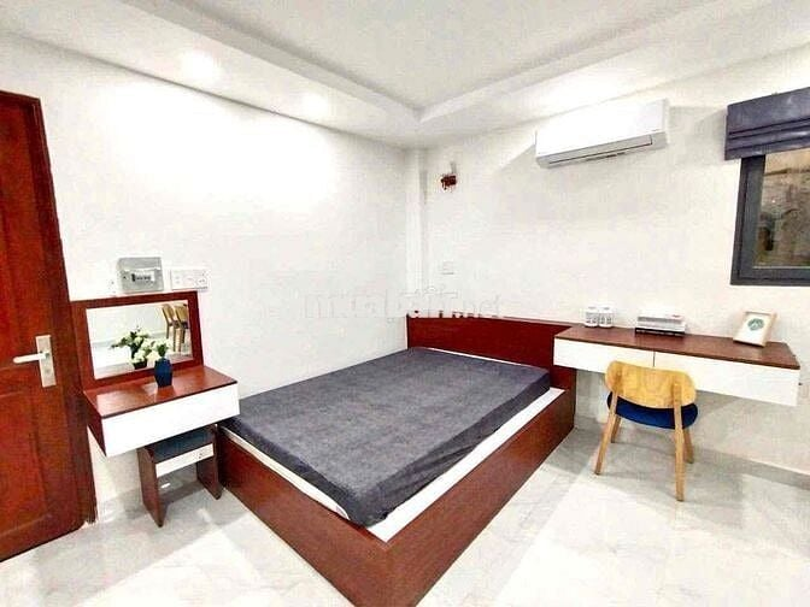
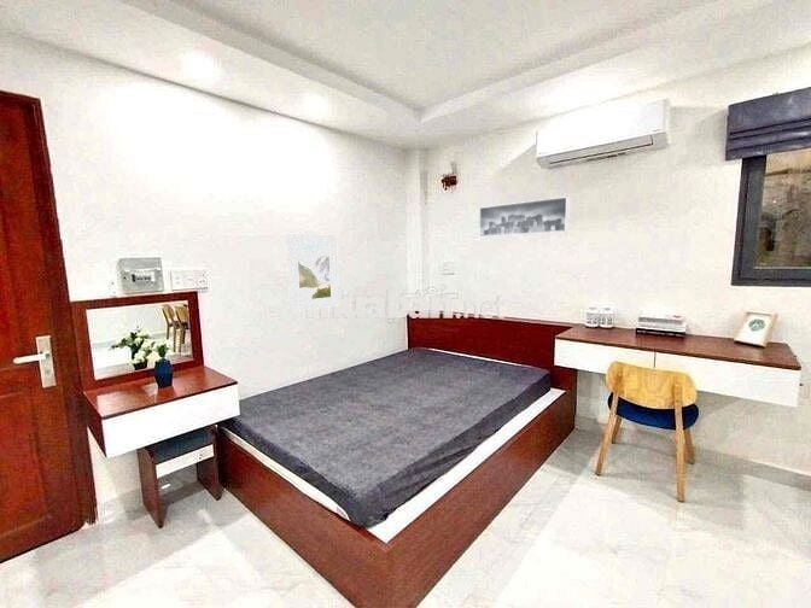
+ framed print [478,195,570,238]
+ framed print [285,232,340,312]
